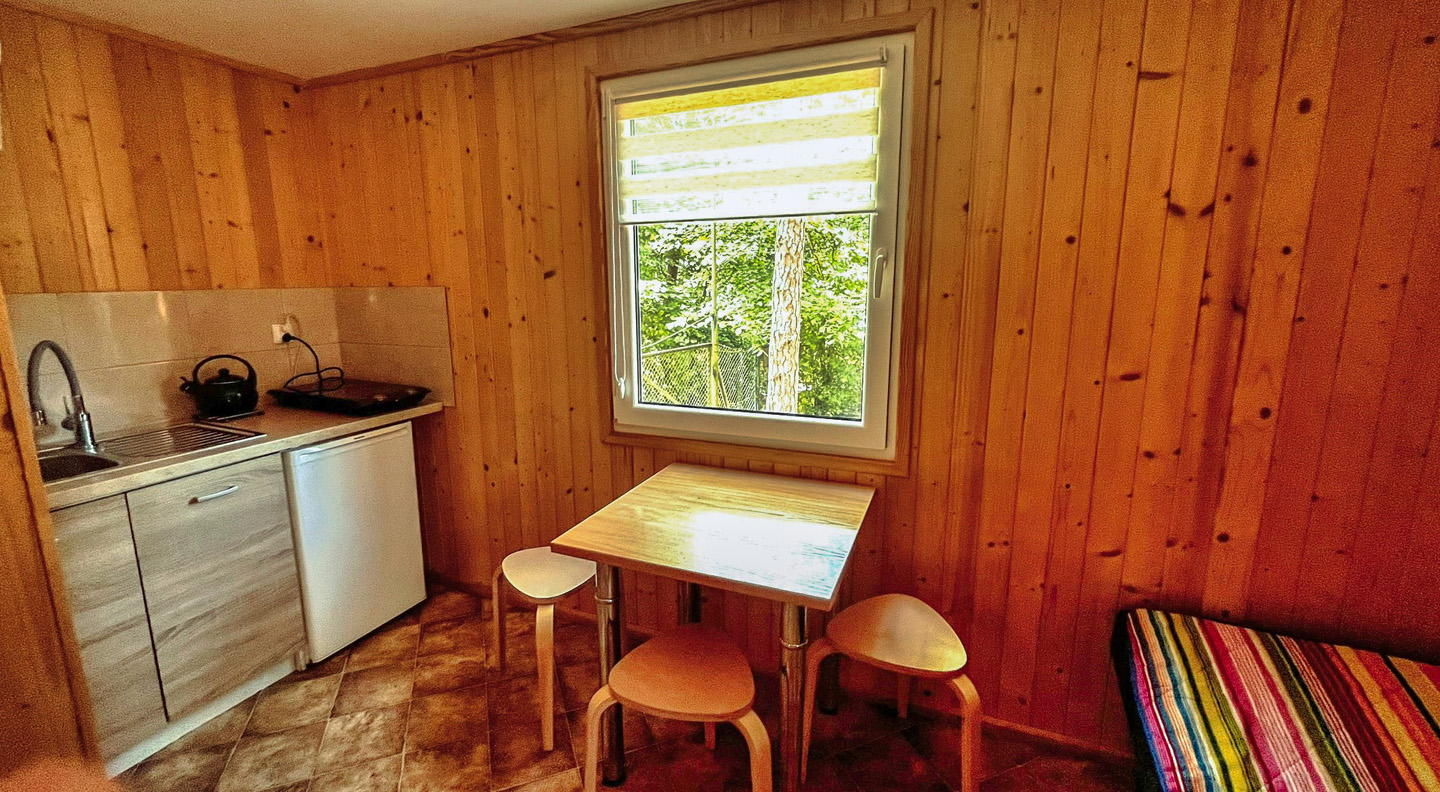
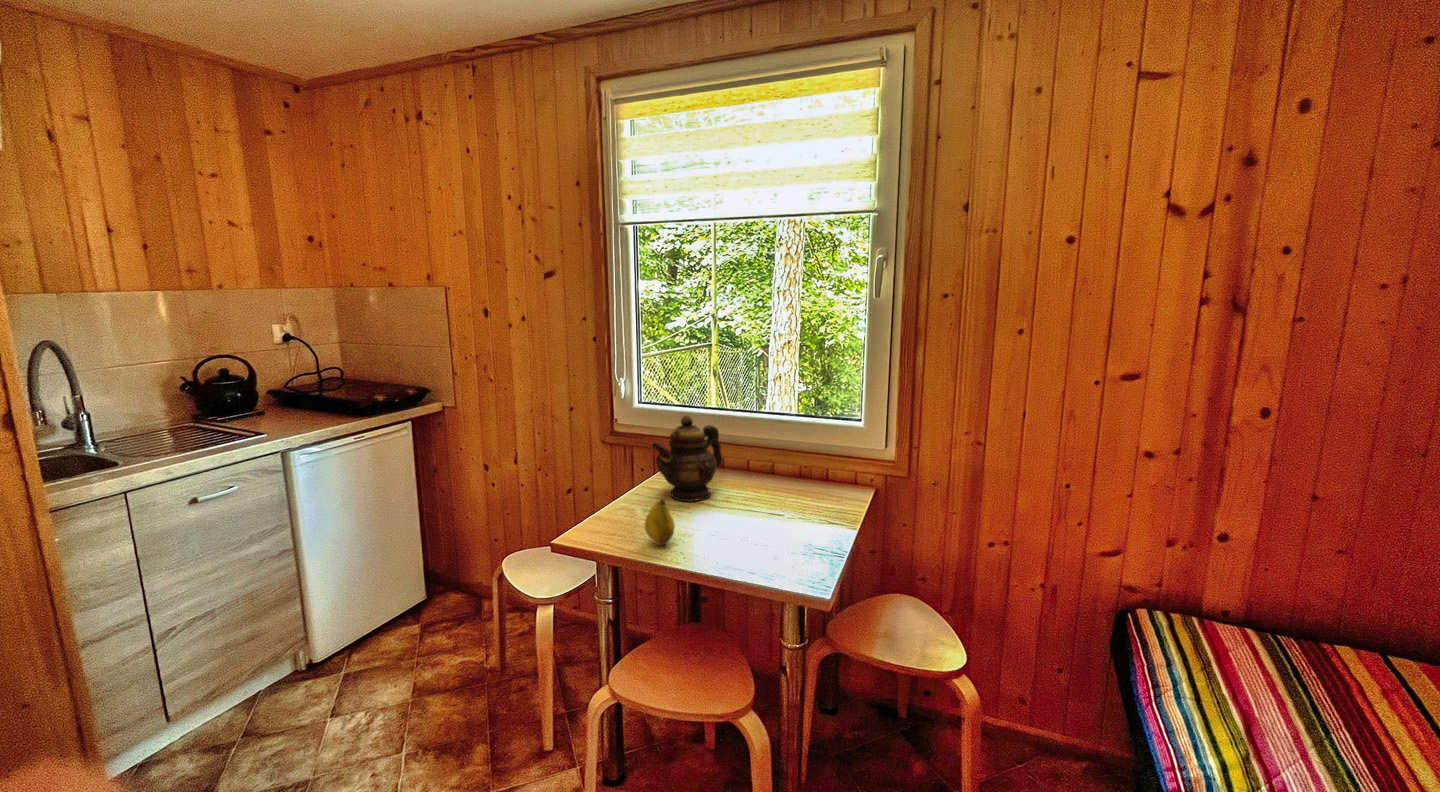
+ teapot [651,414,724,503]
+ fruit [643,499,676,546]
